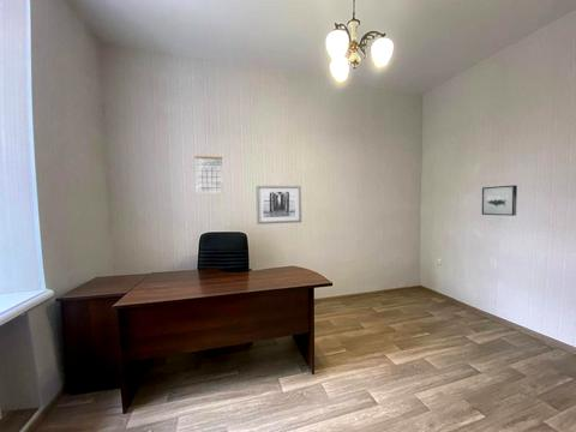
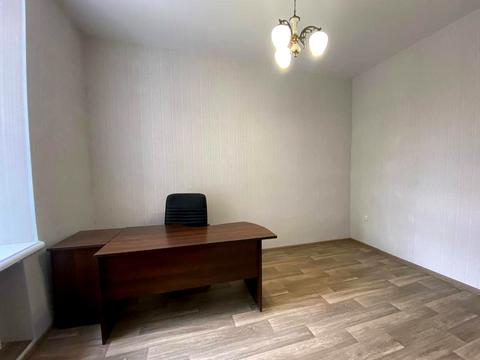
- wall art [254,185,302,226]
- wall art [481,184,518,217]
- calendar [194,149,224,194]
